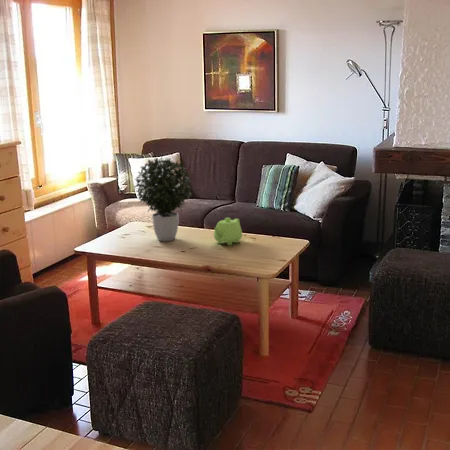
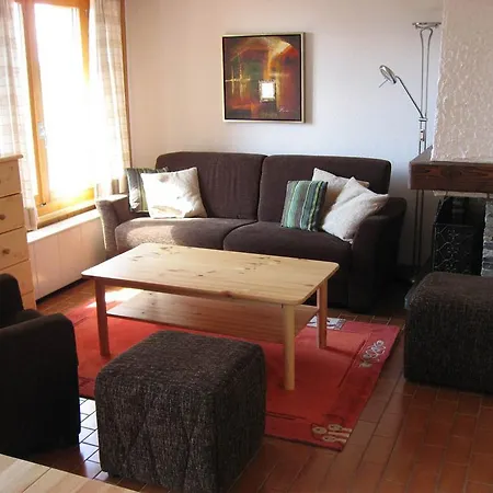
- teapot [213,217,243,246]
- potted plant [134,157,193,242]
